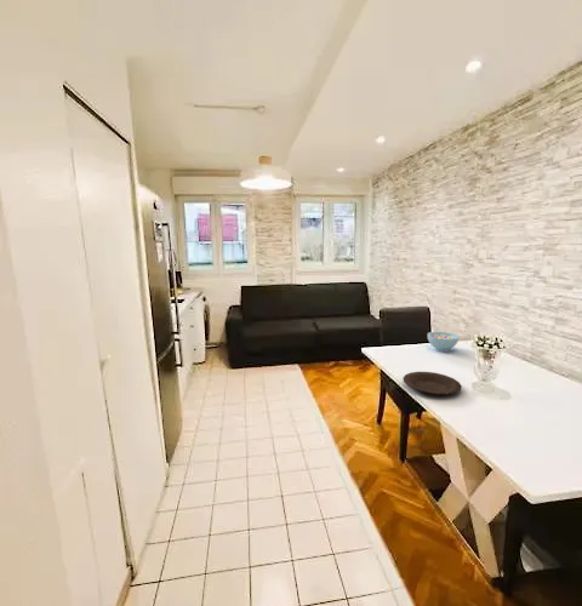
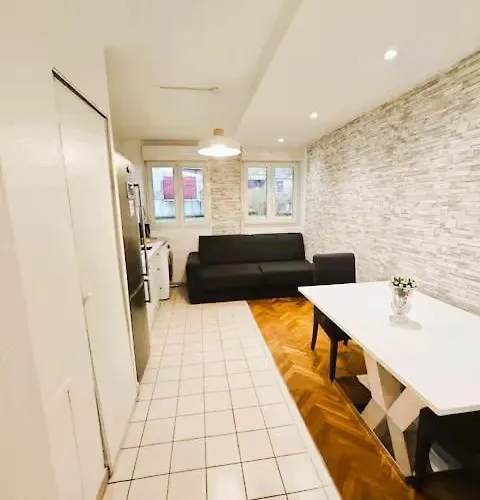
- plate [401,371,463,395]
- bowl [427,331,460,353]
